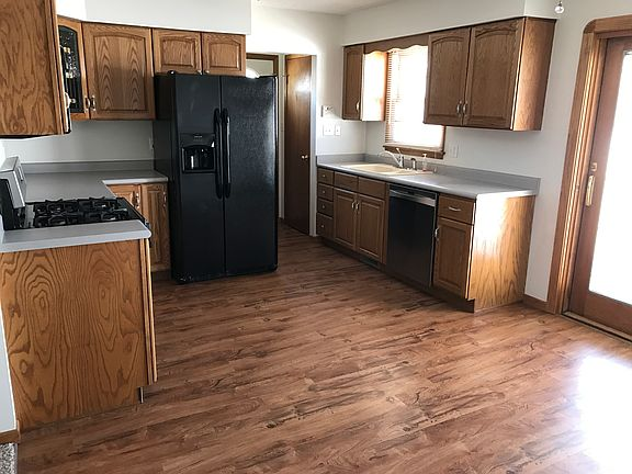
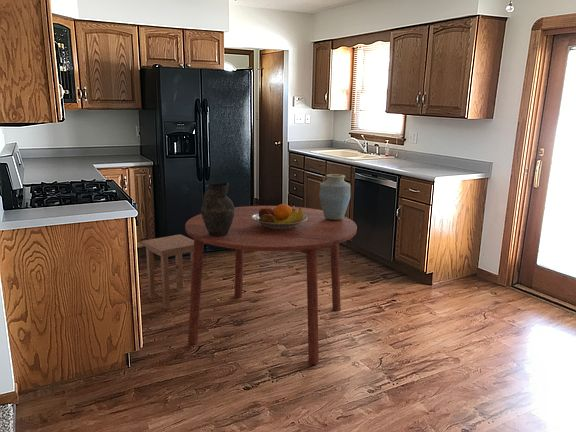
+ fruit bowl [252,203,308,230]
+ pitcher [200,182,235,236]
+ stool [141,234,194,310]
+ vase [318,173,352,220]
+ dining table [184,205,358,365]
